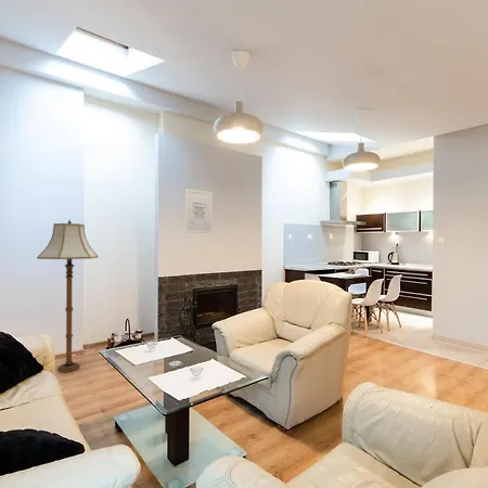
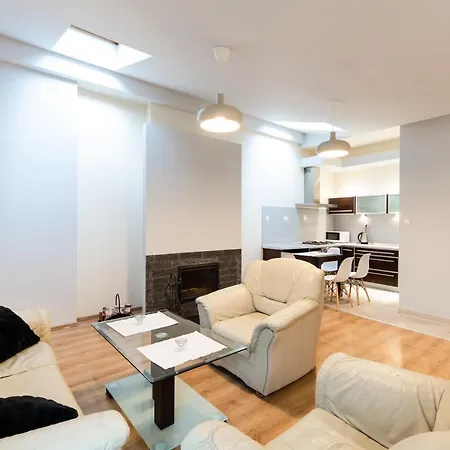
- wall art [184,188,214,234]
- floor lamp [36,219,100,373]
